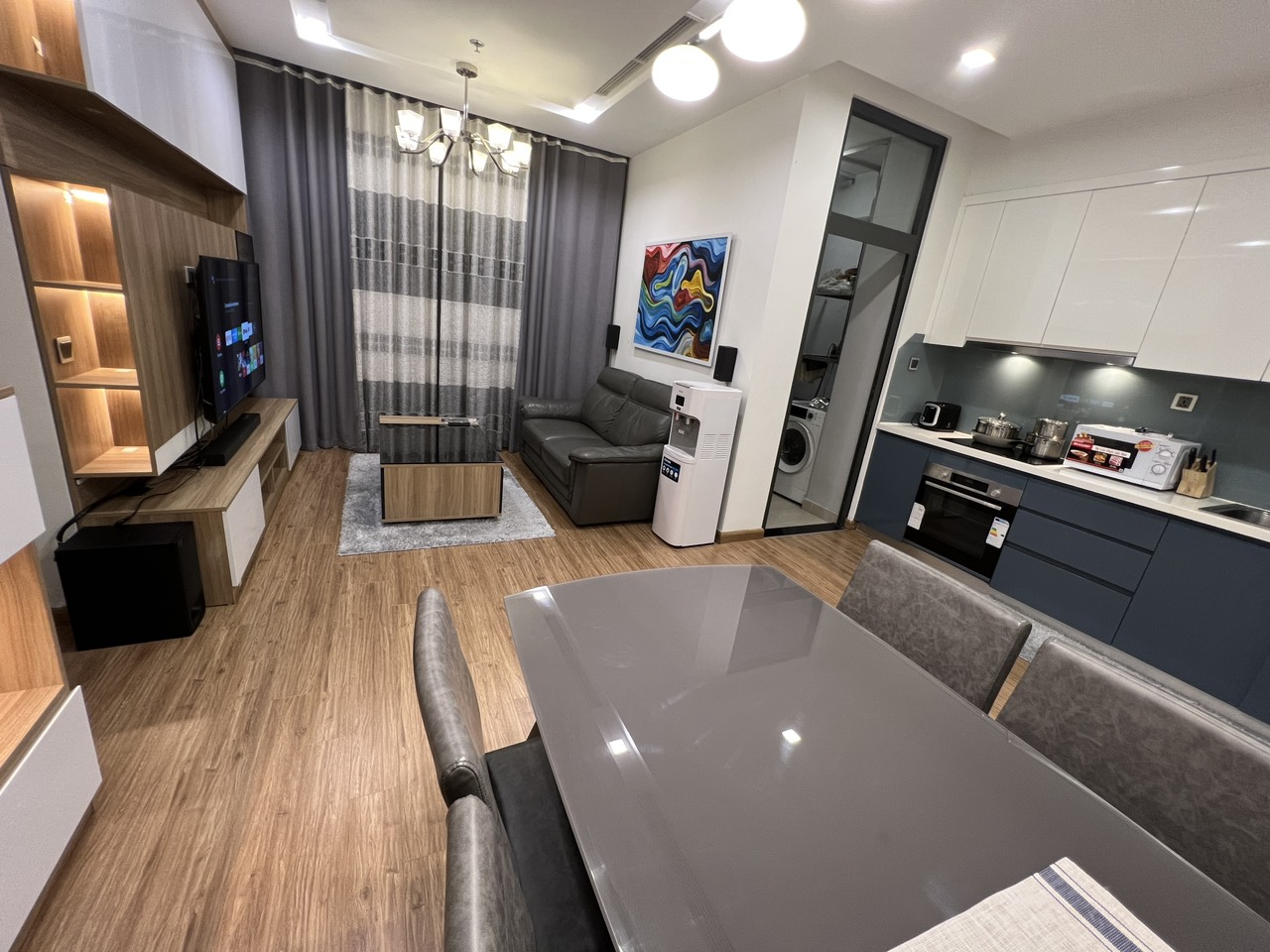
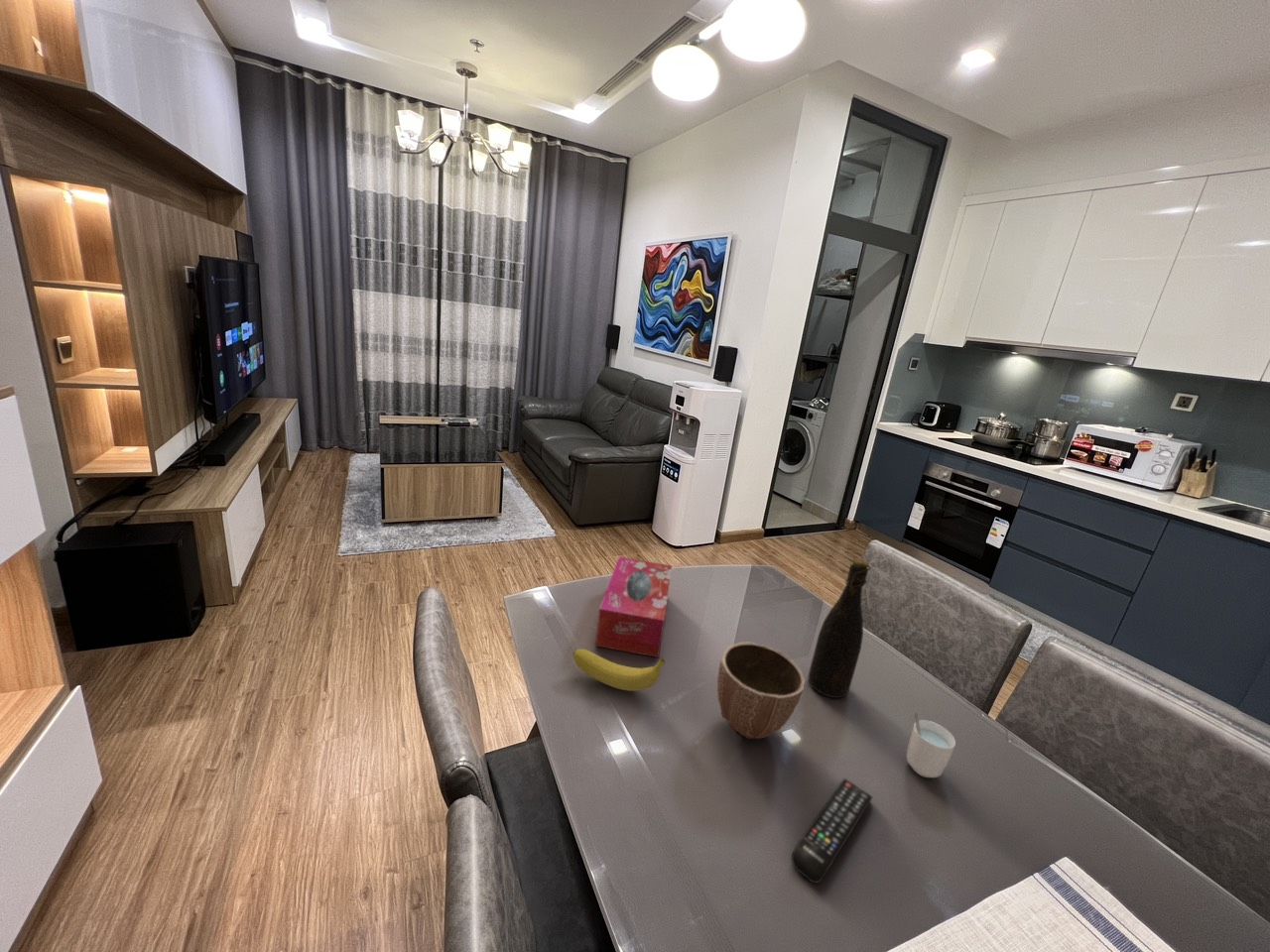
+ tissue box [594,556,673,658]
+ cup [906,712,956,778]
+ bottle [807,557,872,699]
+ decorative bowl [716,641,806,740]
+ fruit [572,649,667,692]
+ remote control [791,777,874,885]
